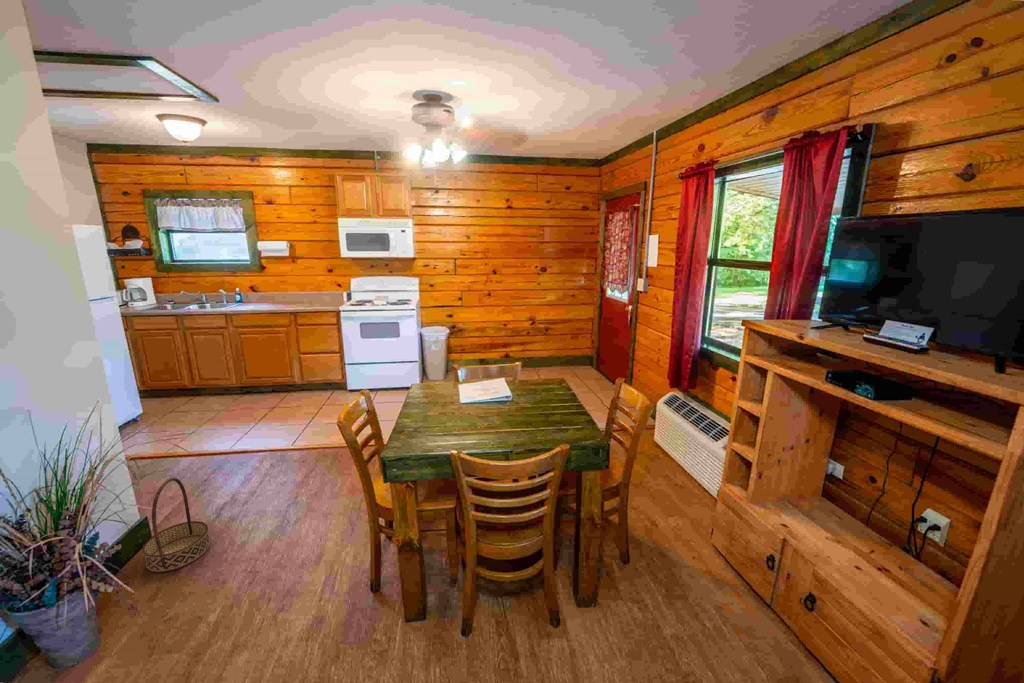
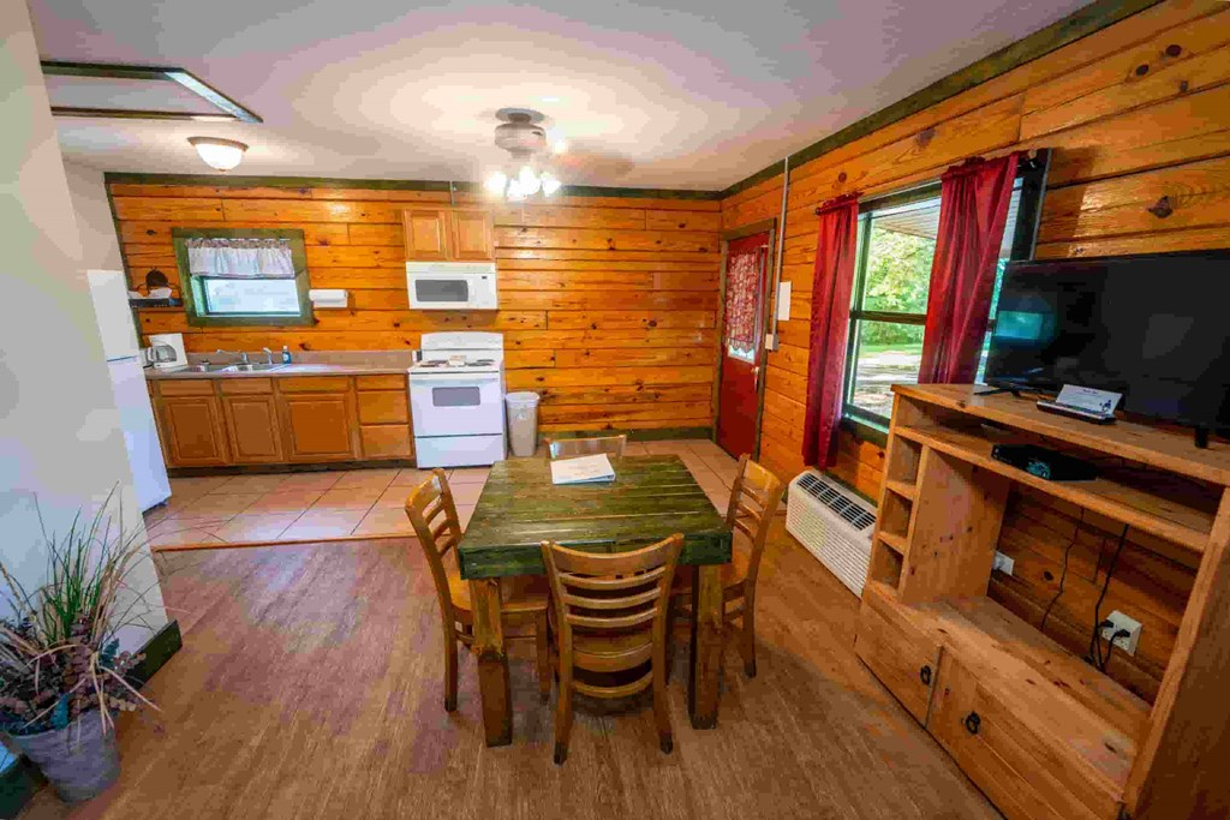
- basket [141,477,212,573]
